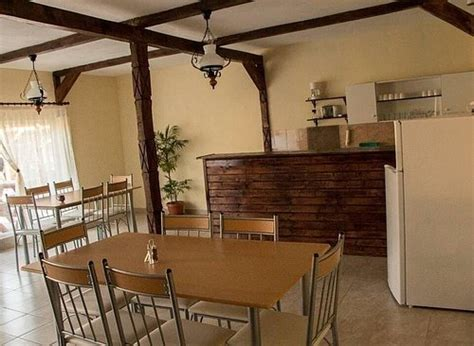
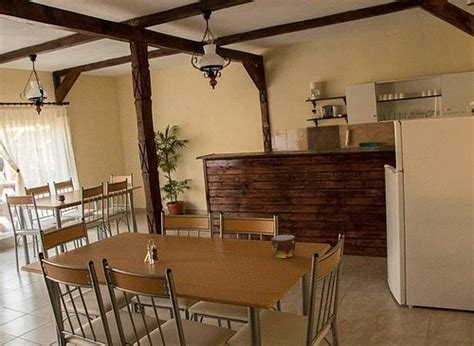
+ cup [271,234,297,259]
